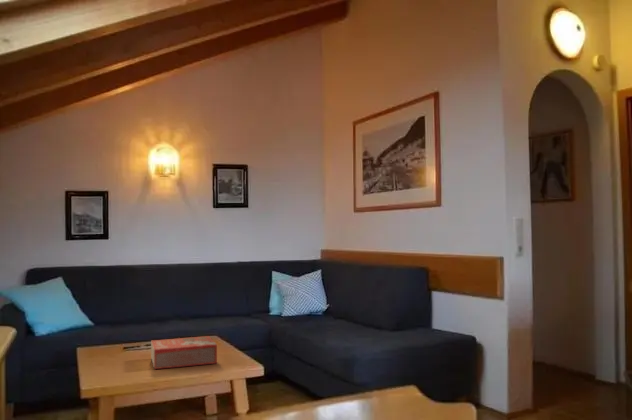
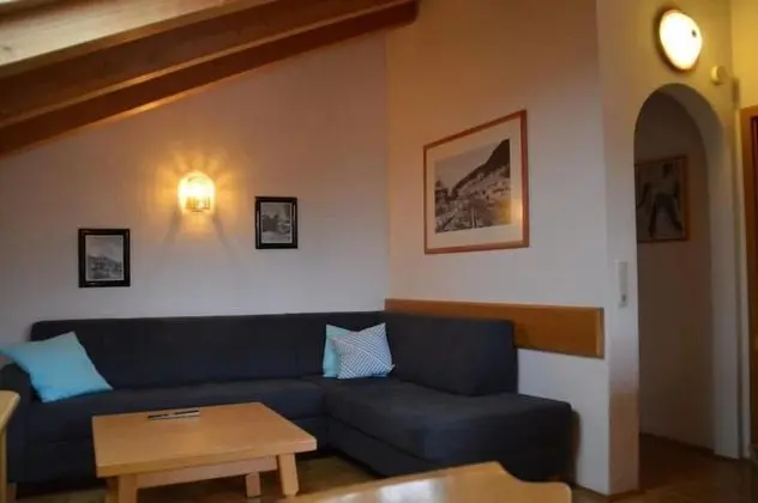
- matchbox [150,335,218,370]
